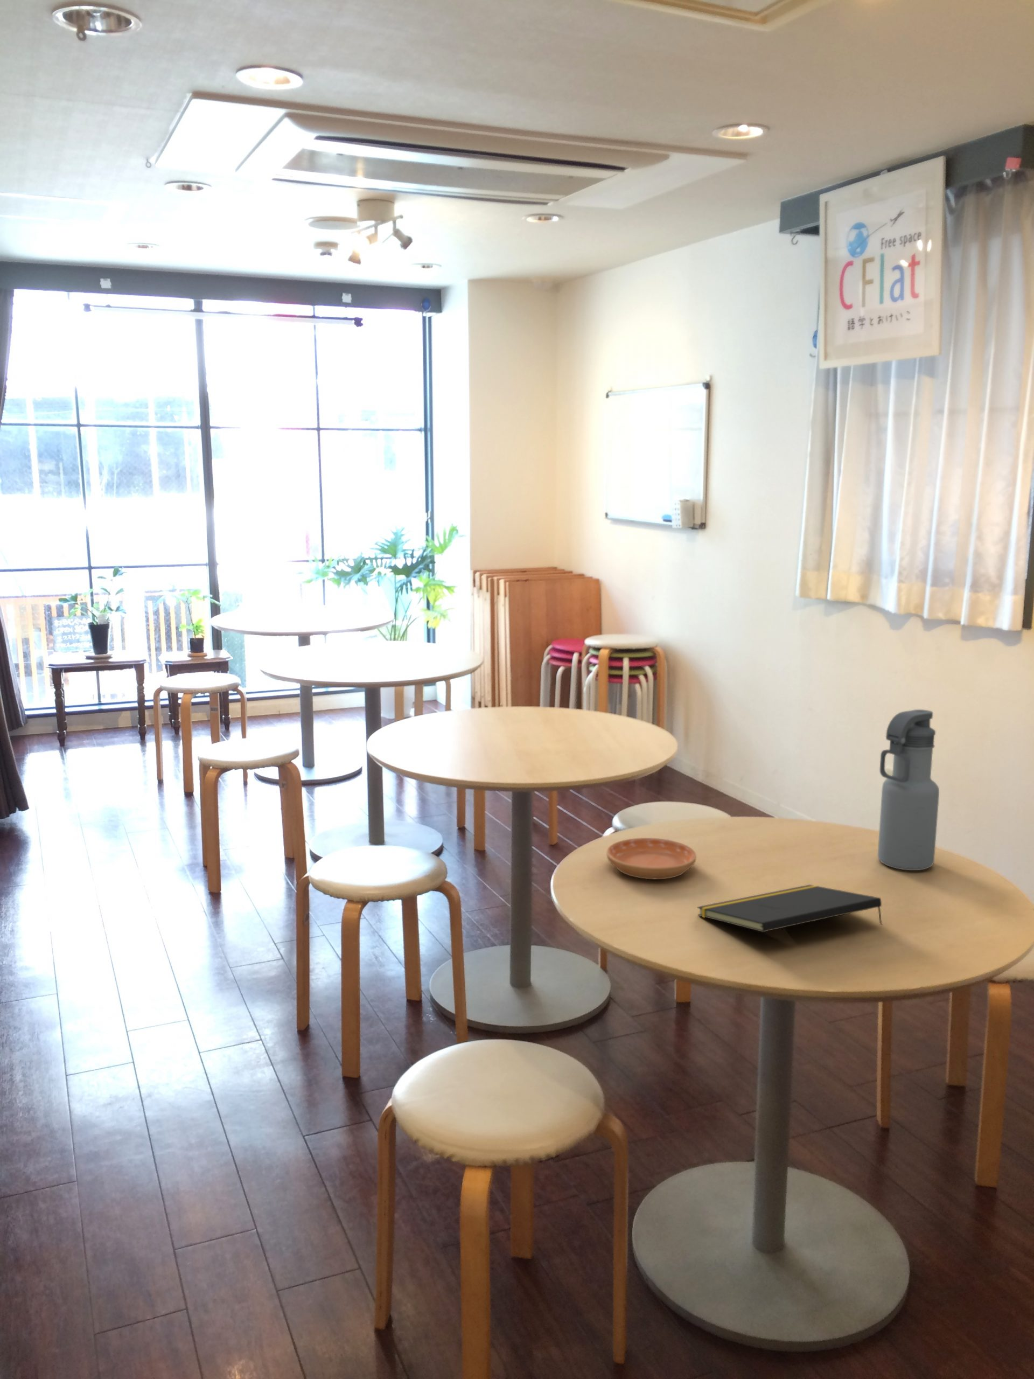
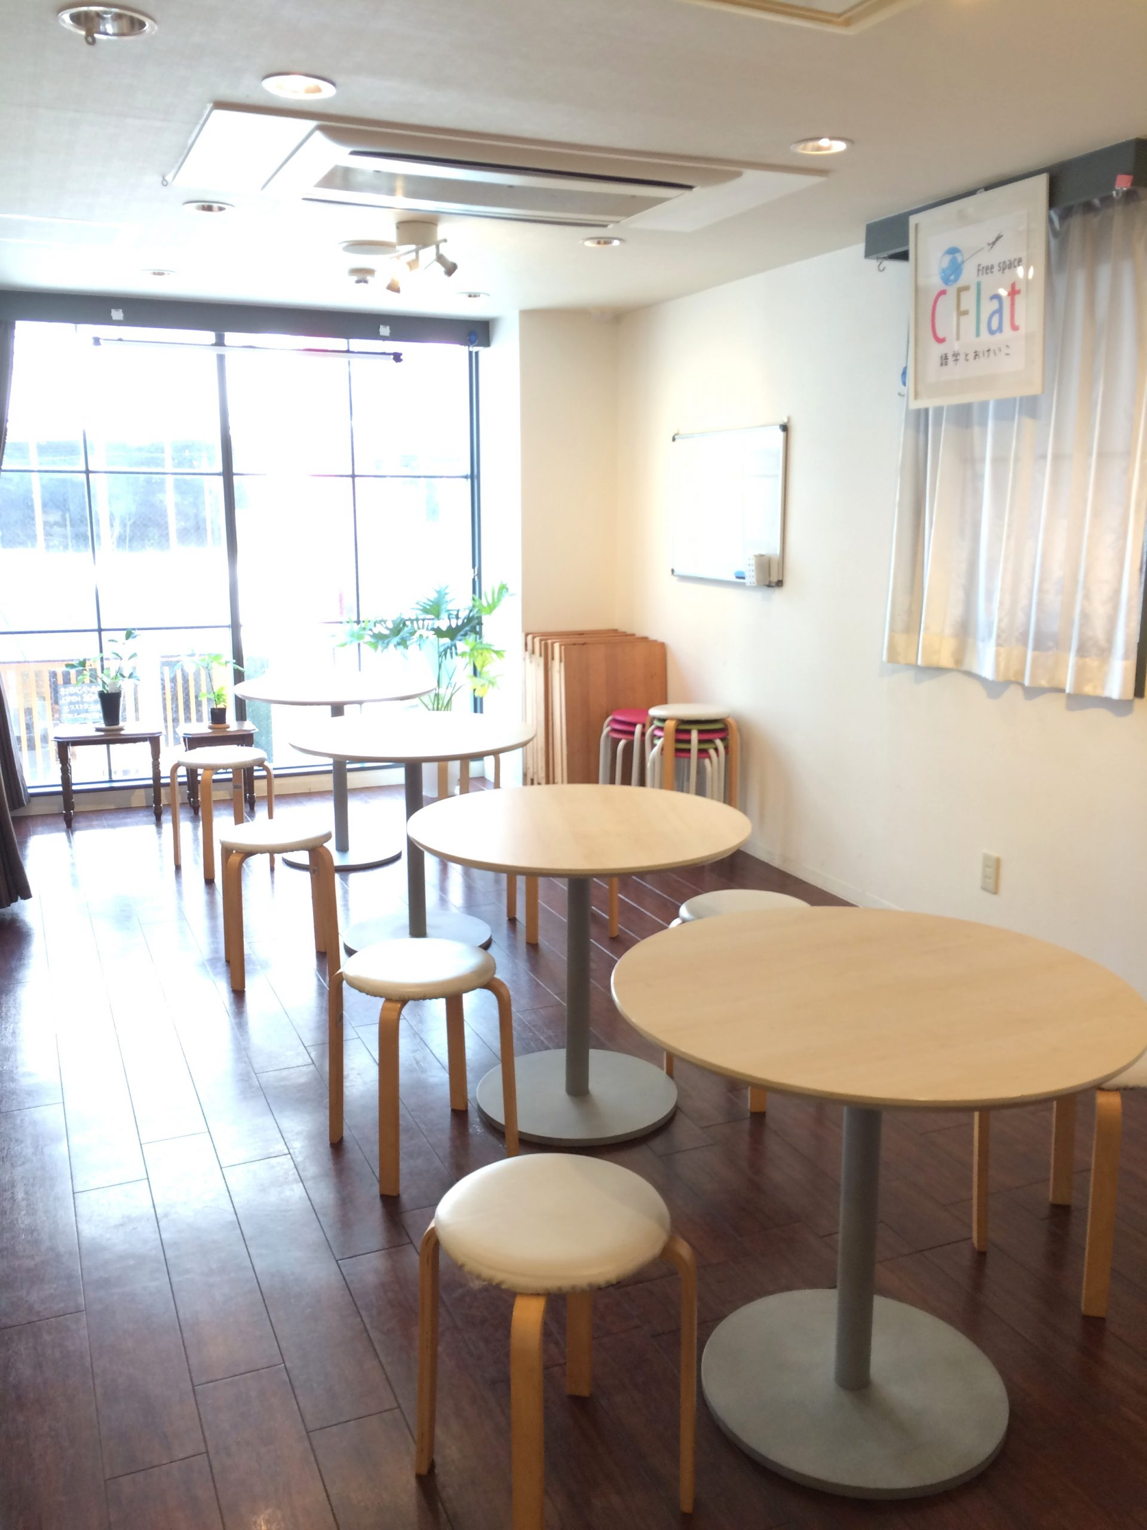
- notepad [697,884,883,933]
- water bottle [878,709,940,871]
- saucer [606,837,697,880]
